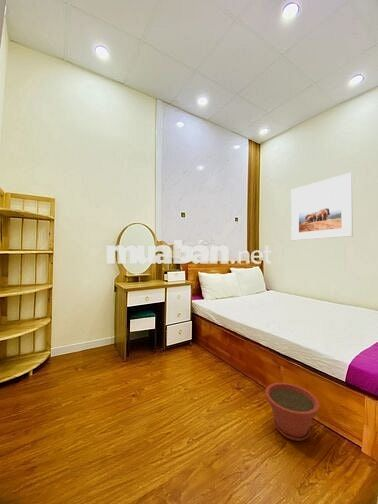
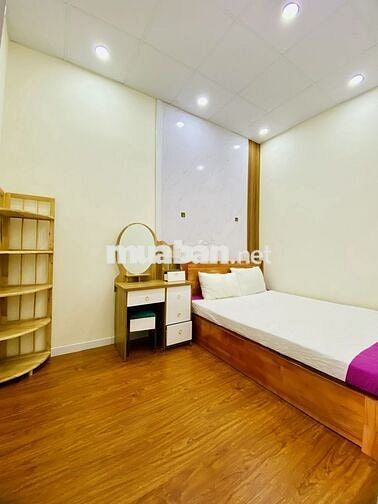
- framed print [290,172,354,242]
- plant pot [264,382,320,442]
